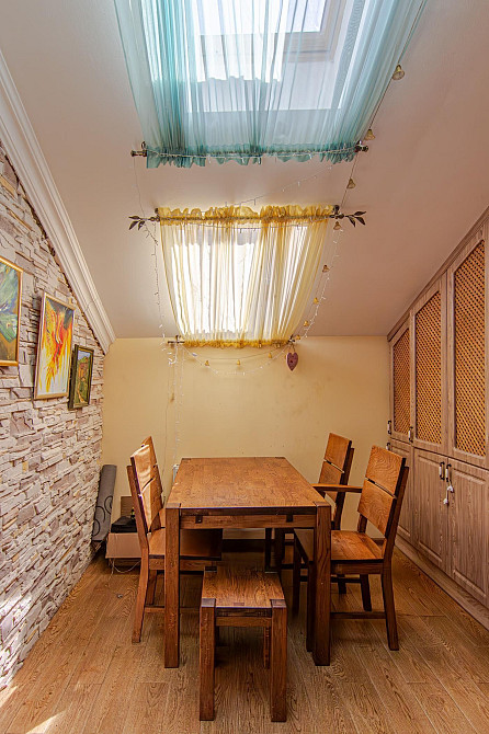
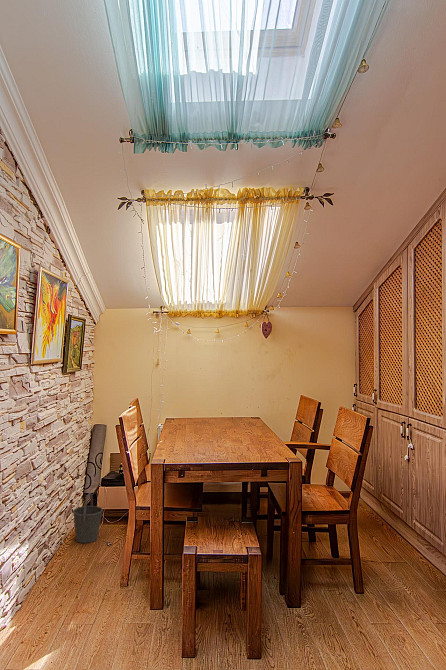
+ bucket [72,492,104,544]
